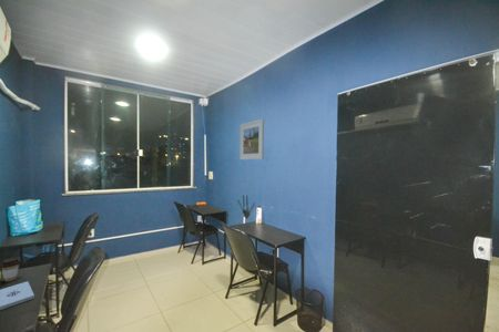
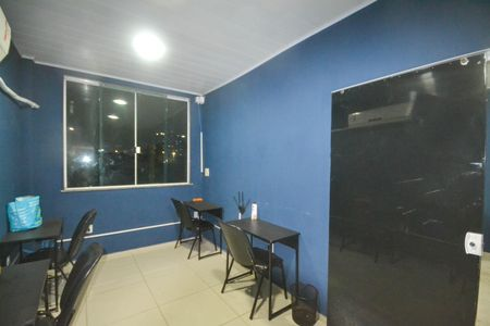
- notepad [0,280,35,311]
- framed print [238,118,265,160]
- coffee cup [0,257,21,283]
